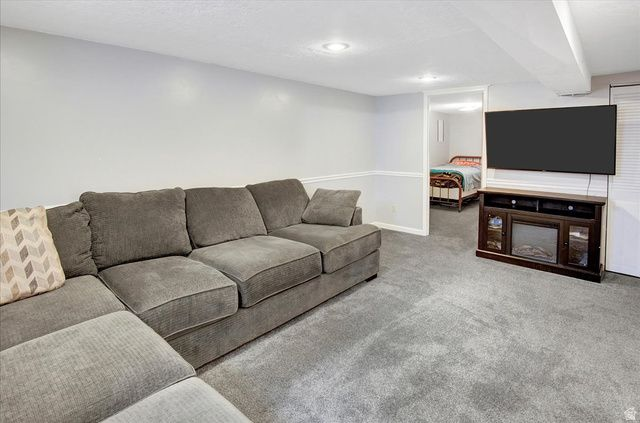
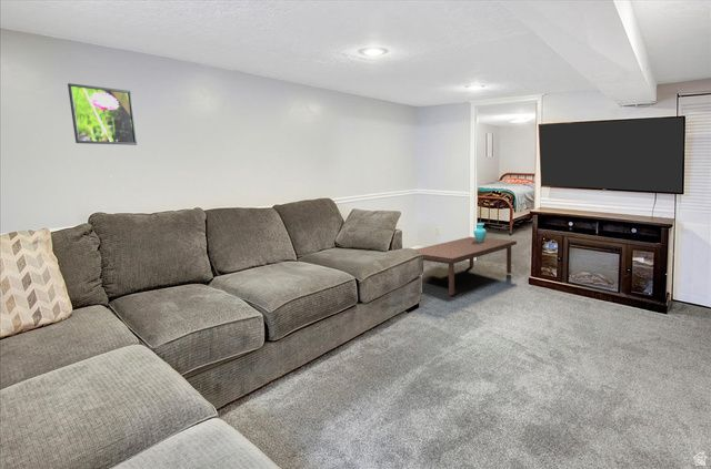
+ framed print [67,82,138,146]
+ coffee table [414,222,518,296]
